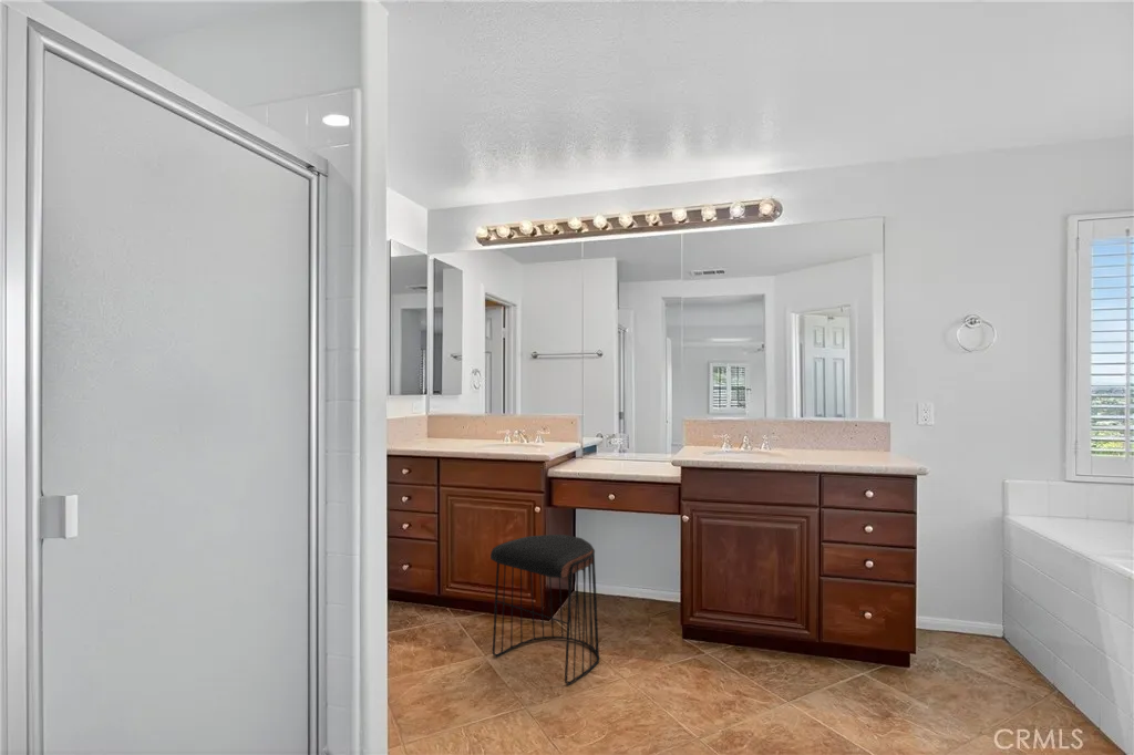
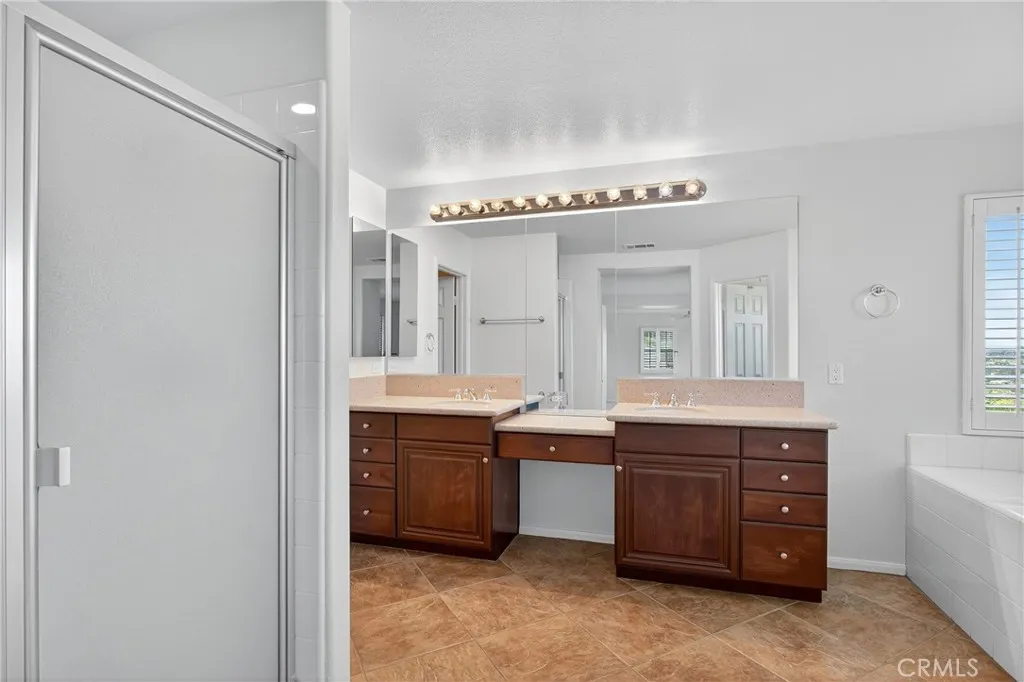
- stool [489,534,600,686]
